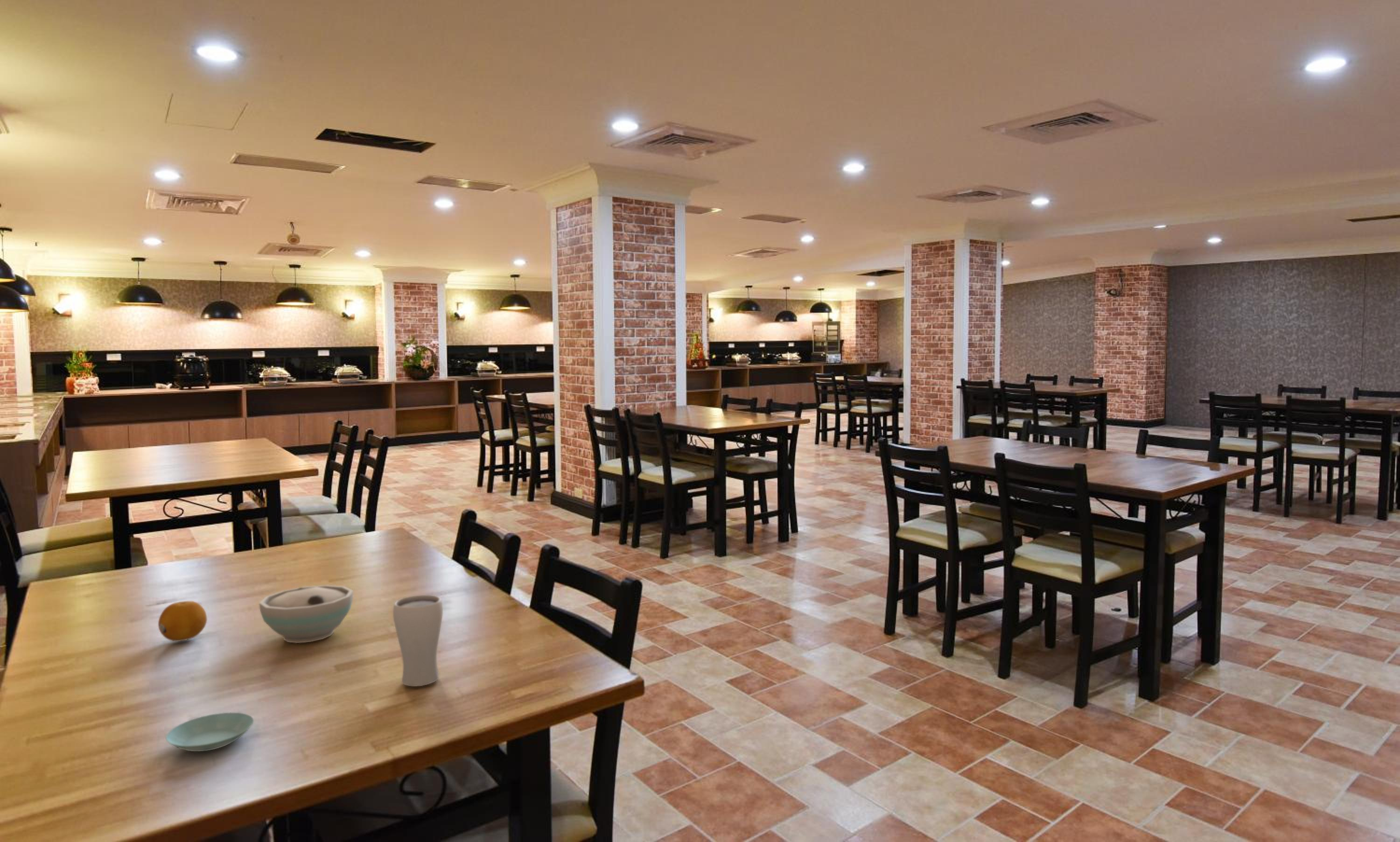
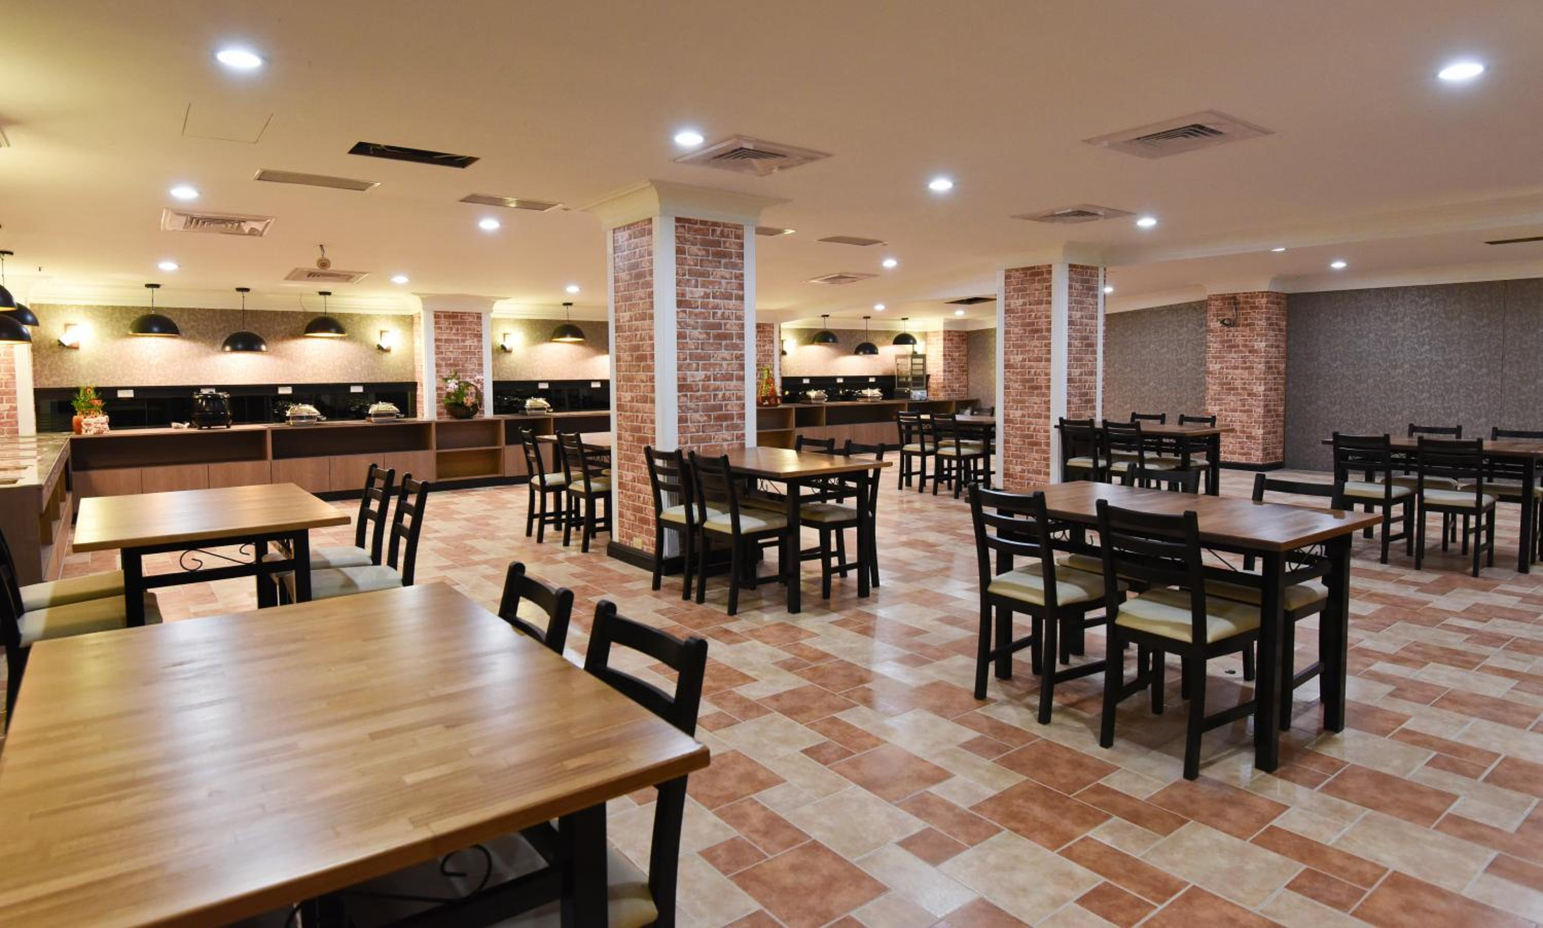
- drinking glass [392,595,443,687]
- fruit [158,601,208,642]
- saucer [165,712,254,752]
- bowl [259,585,354,644]
